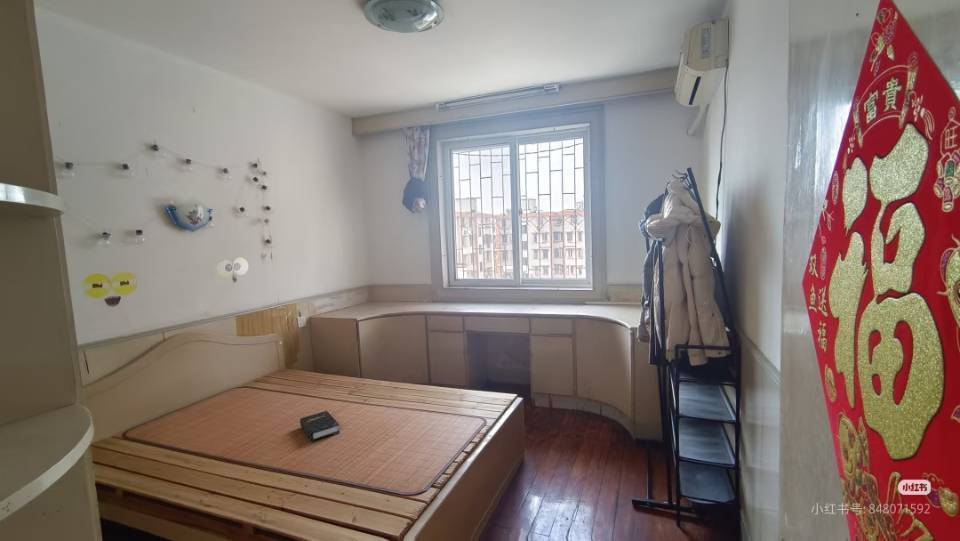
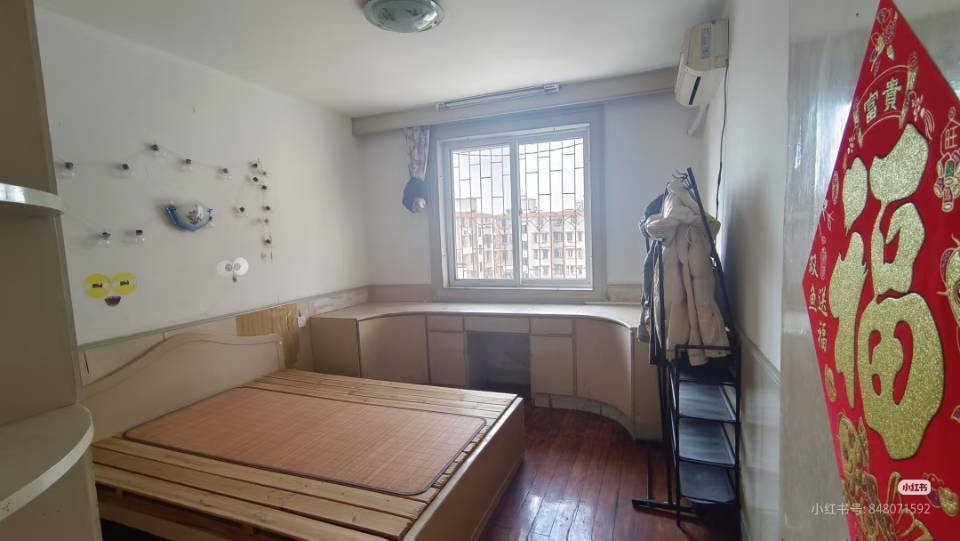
- hardback book [299,410,340,442]
